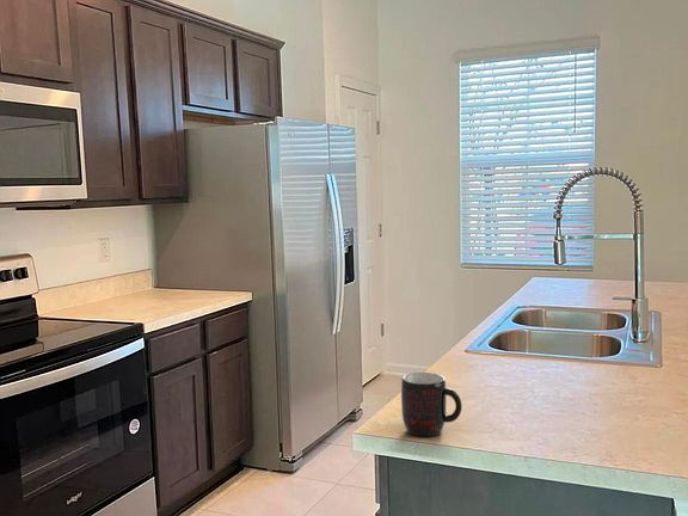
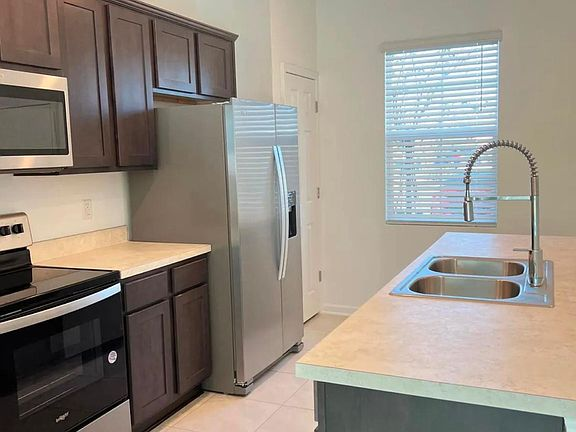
- mug [400,371,463,437]
